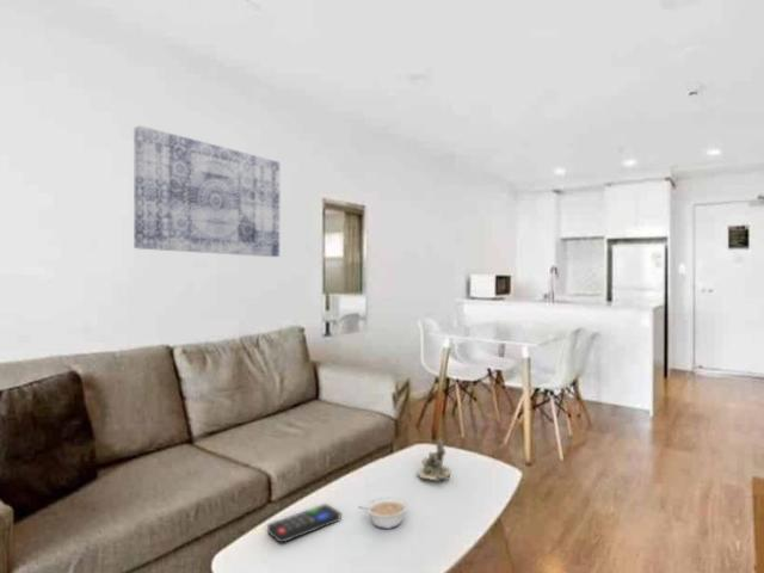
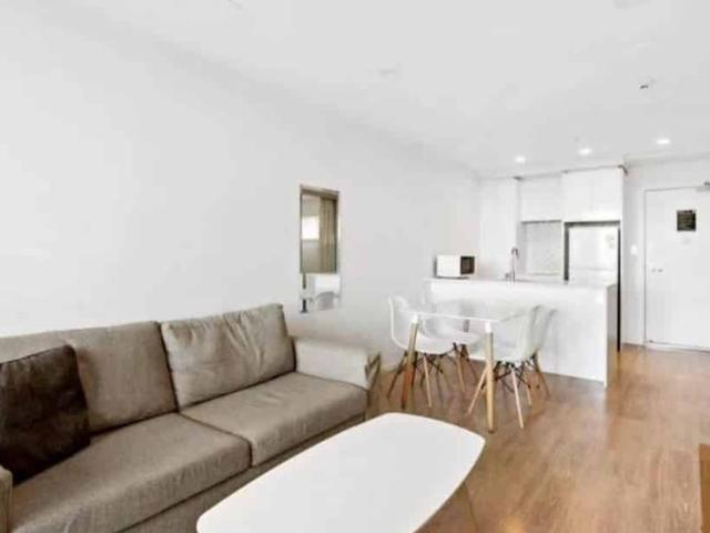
- remote control [266,503,341,544]
- wall art [133,124,281,258]
- succulent planter [417,438,452,482]
- legume [357,497,409,530]
